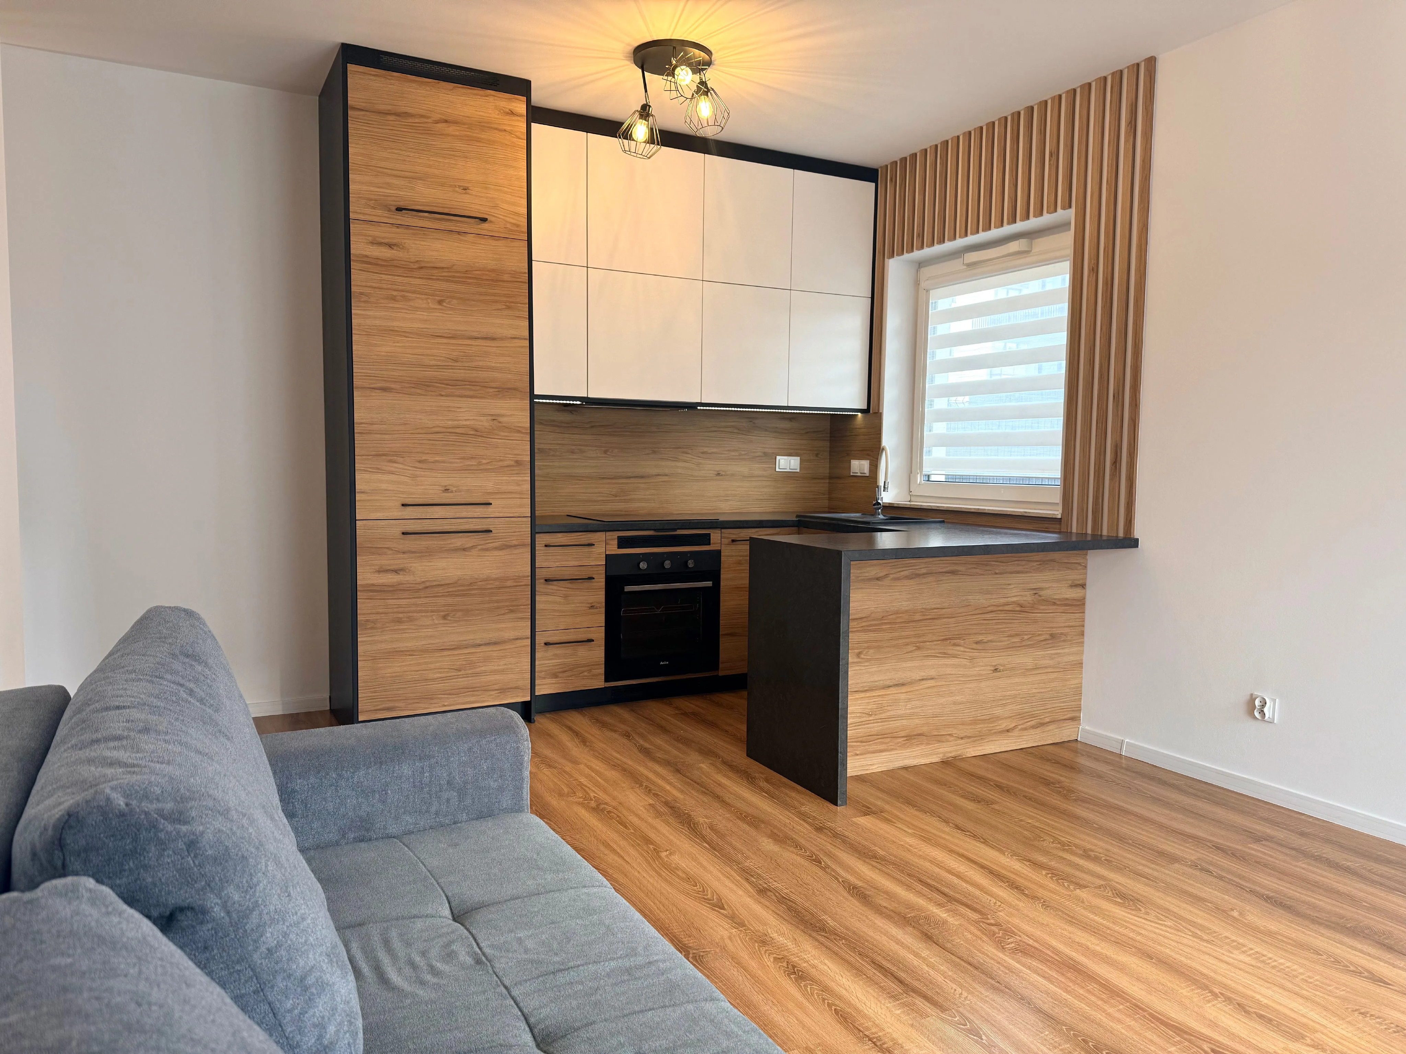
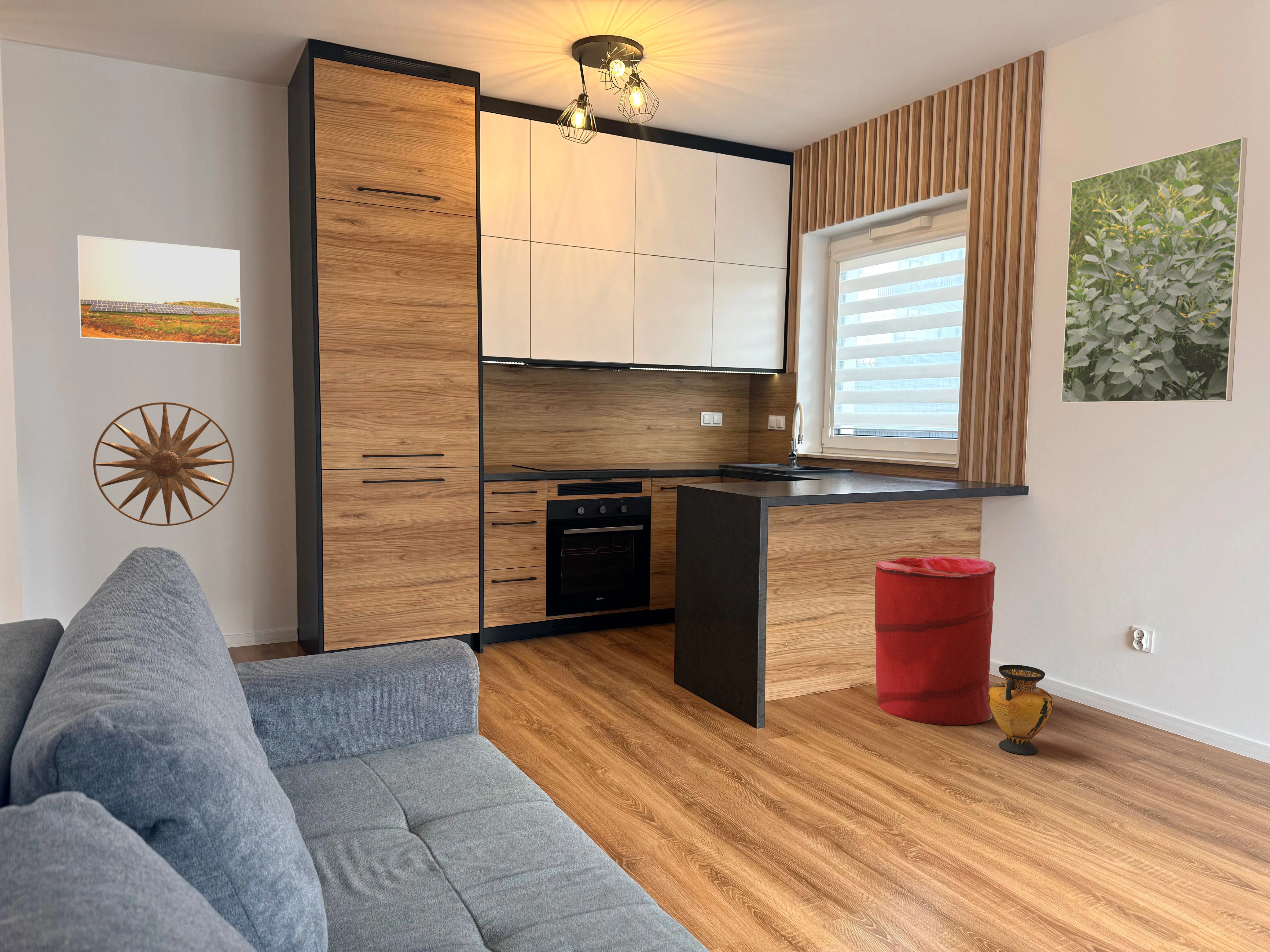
+ laundry hamper [874,555,996,726]
+ wall art [93,402,235,526]
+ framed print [77,235,241,346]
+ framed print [1061,137,1248,403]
+ vase [988,664,1054,755]
